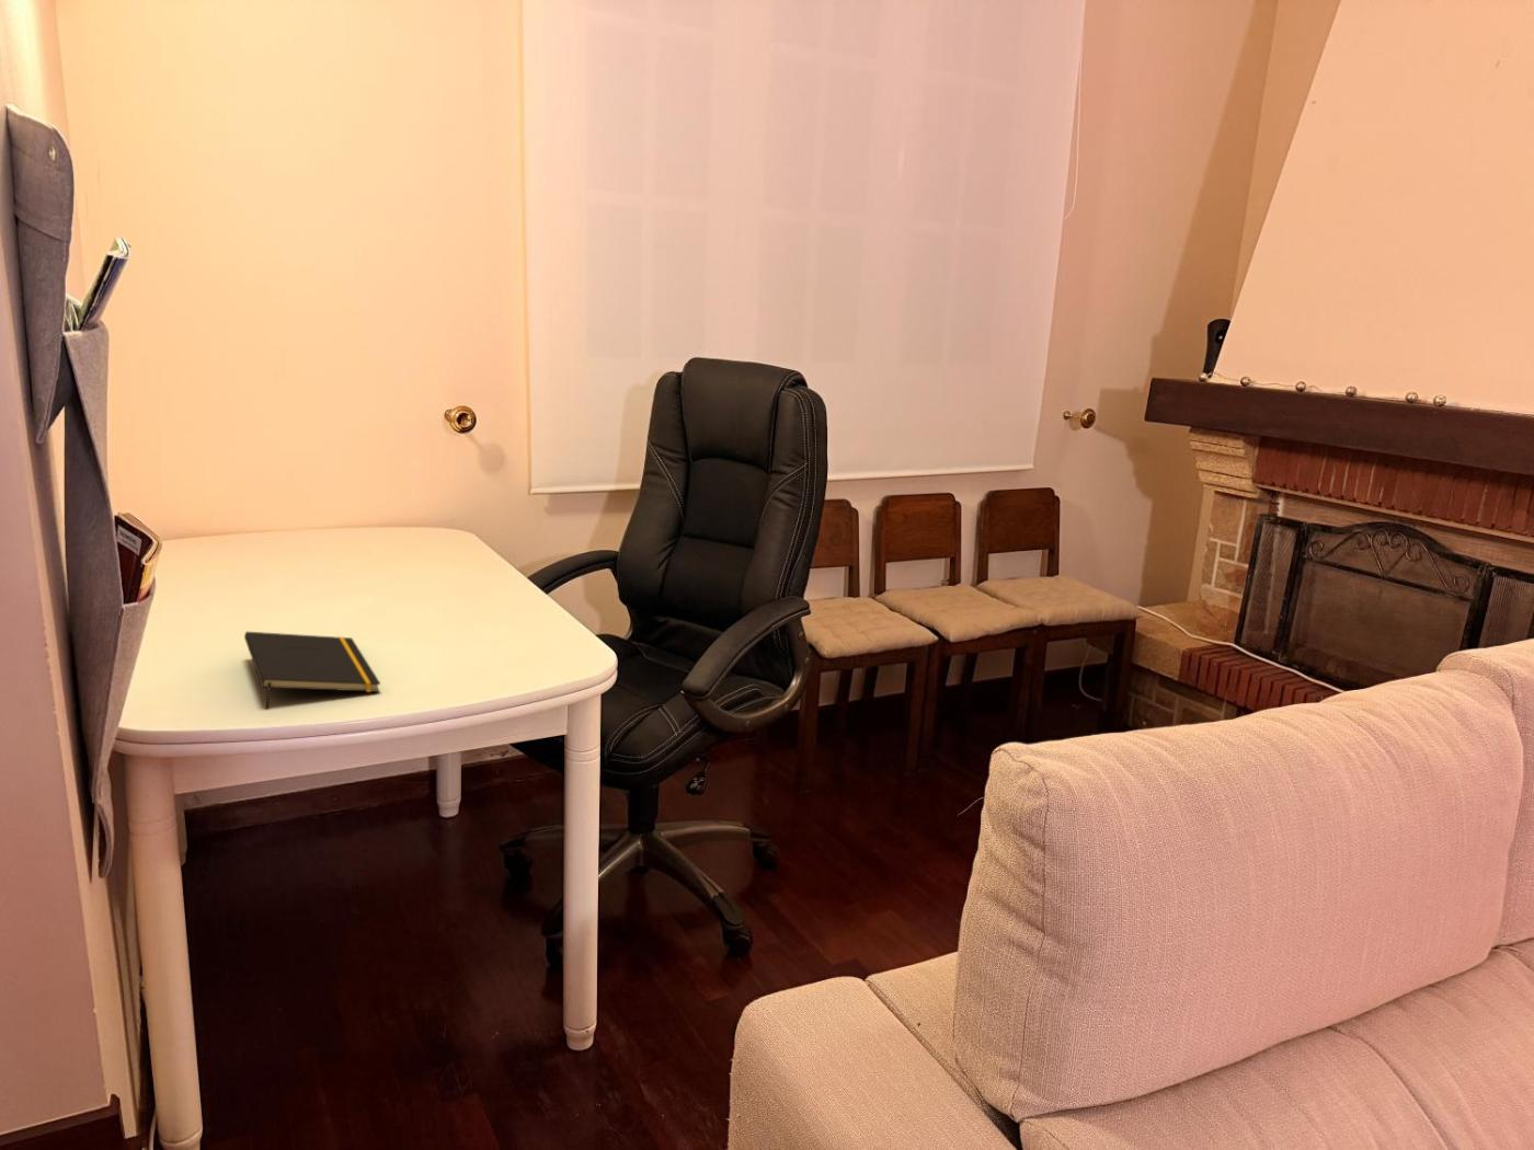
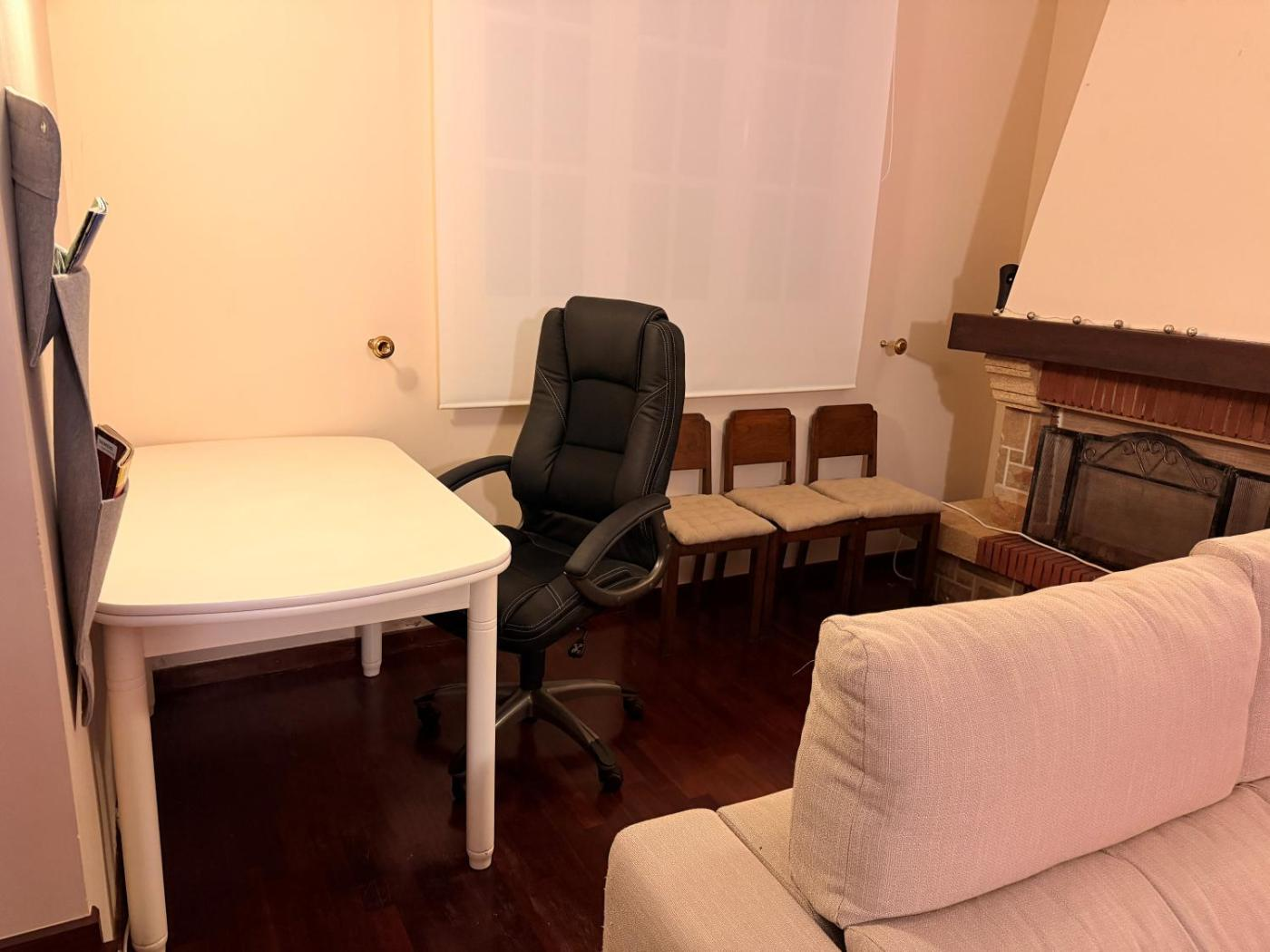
- notepad [243,631,382,710]
